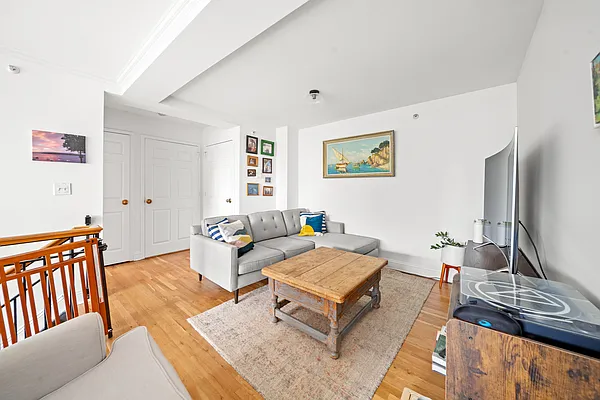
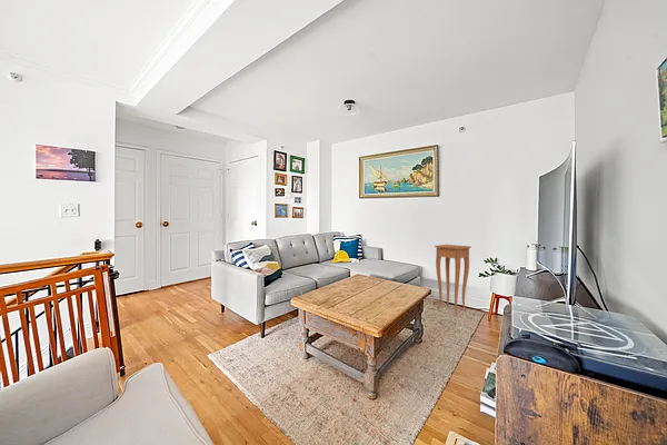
+ side table [434,244,472,316]
